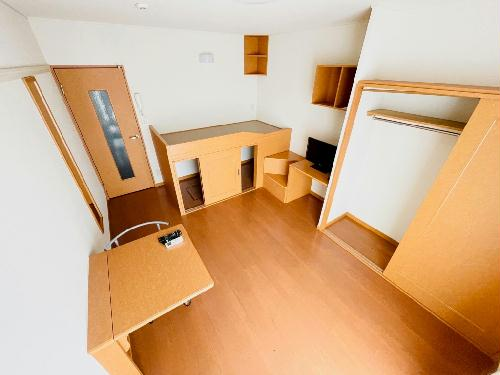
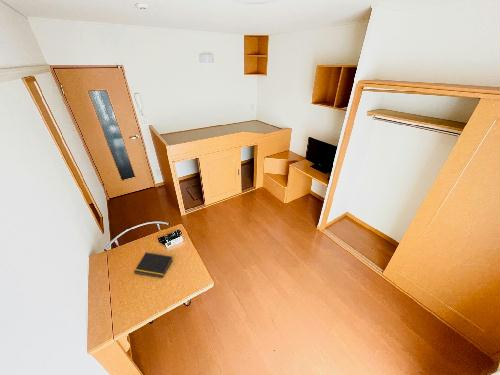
+ notepad [133,252,174,279]
